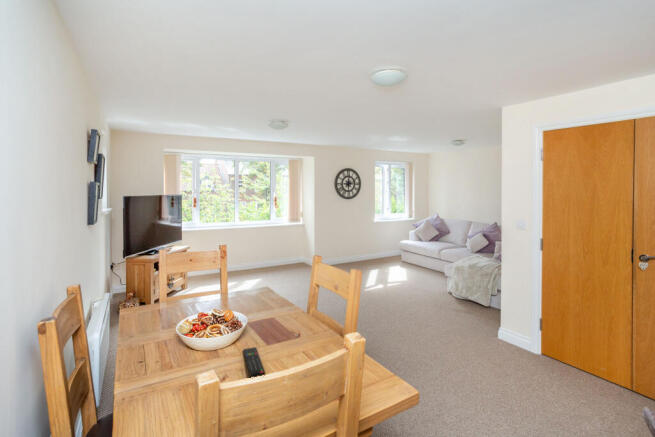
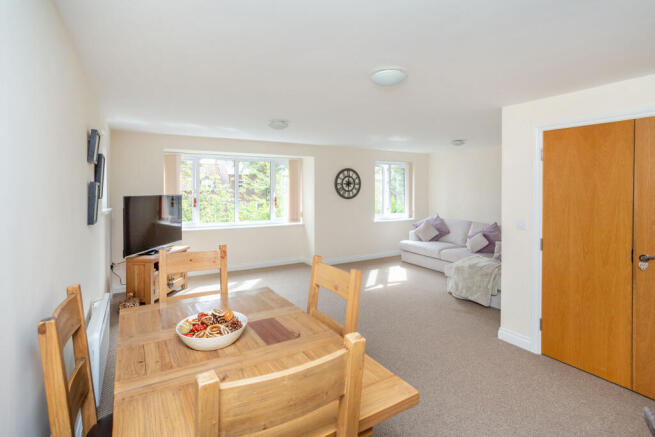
- remote control [242,346,266,379]
